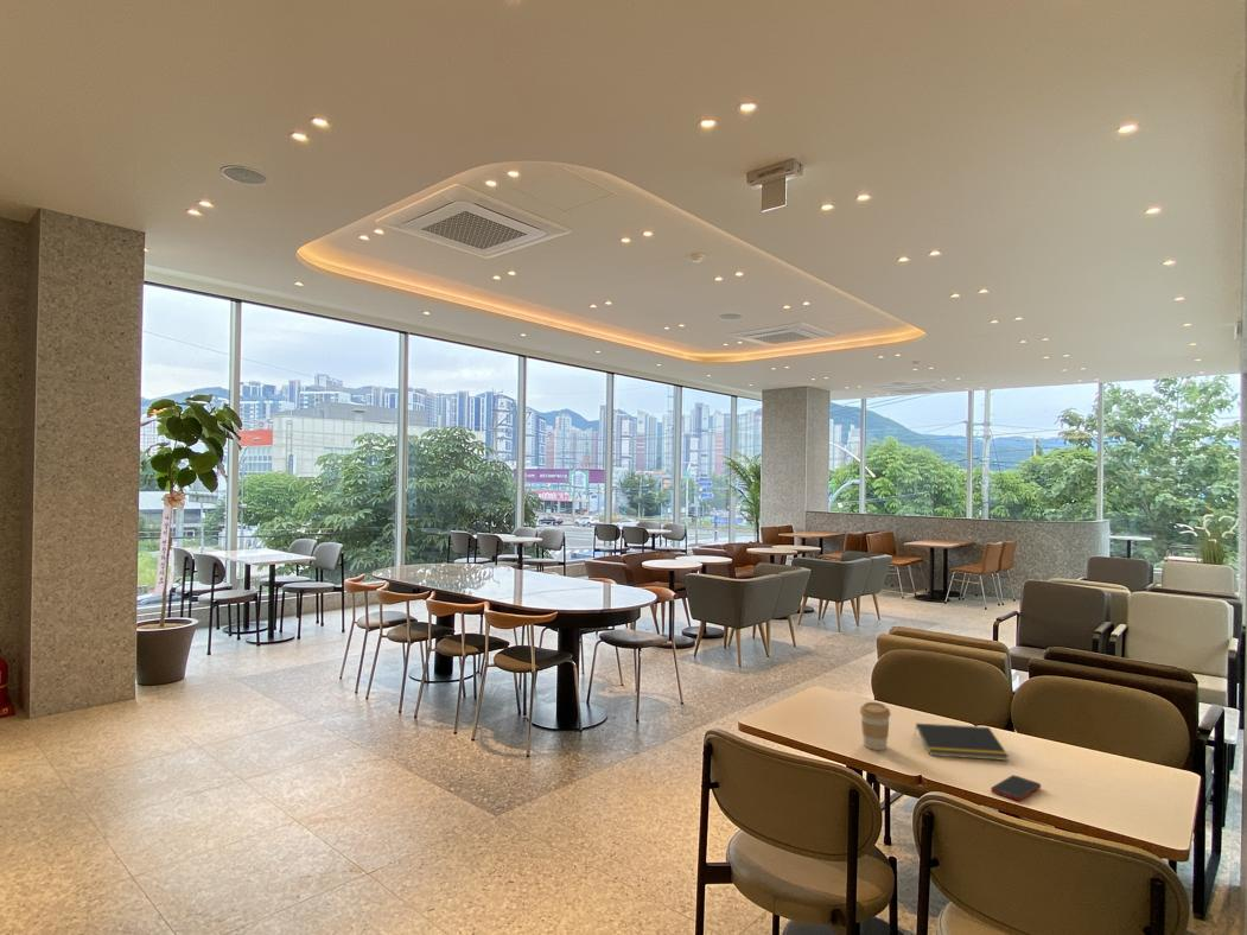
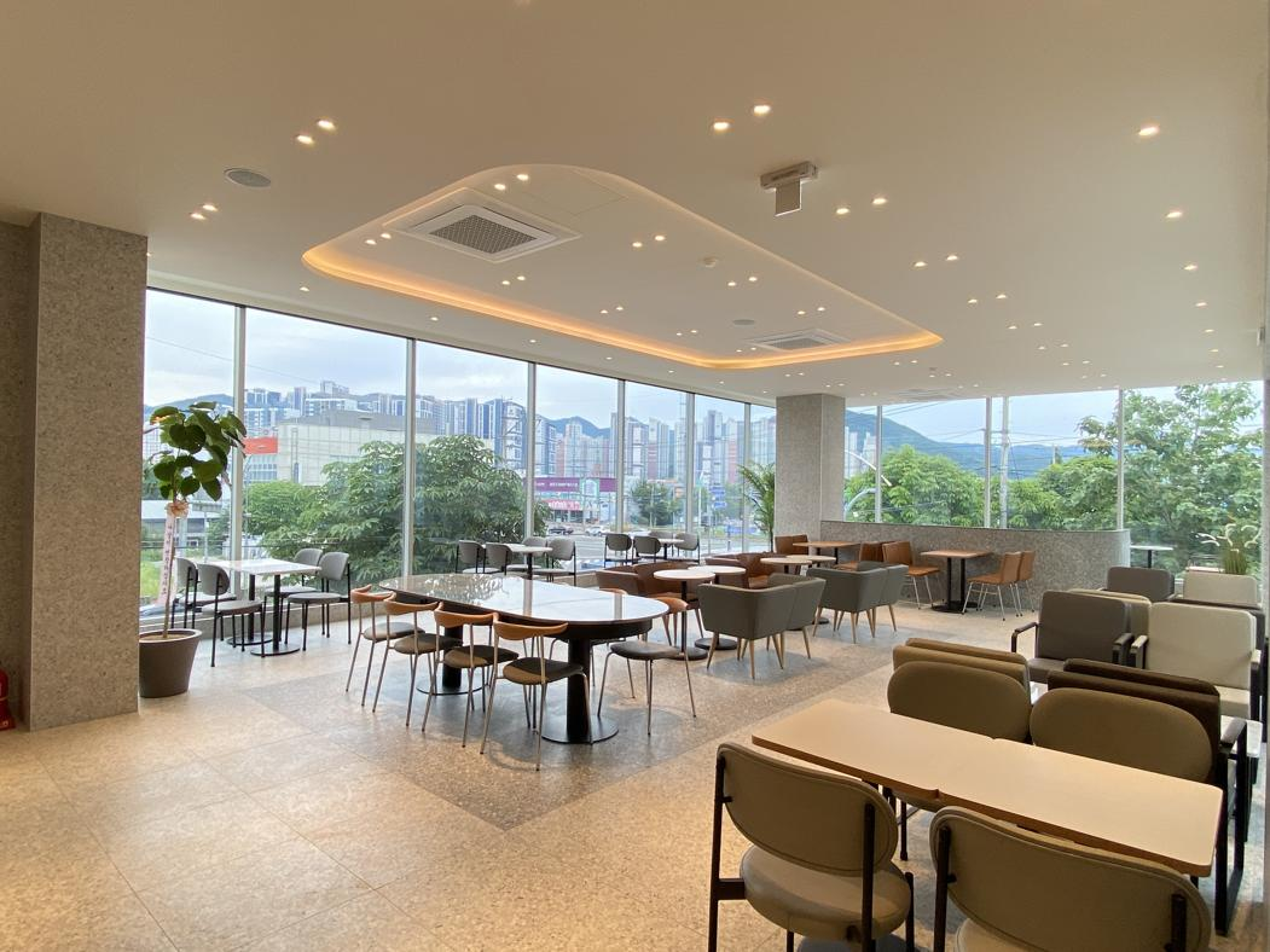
- coffee cup [859,701,892,751]
- notepad [912,723,1010,762]
- cell phone [990,774,1042,802]
